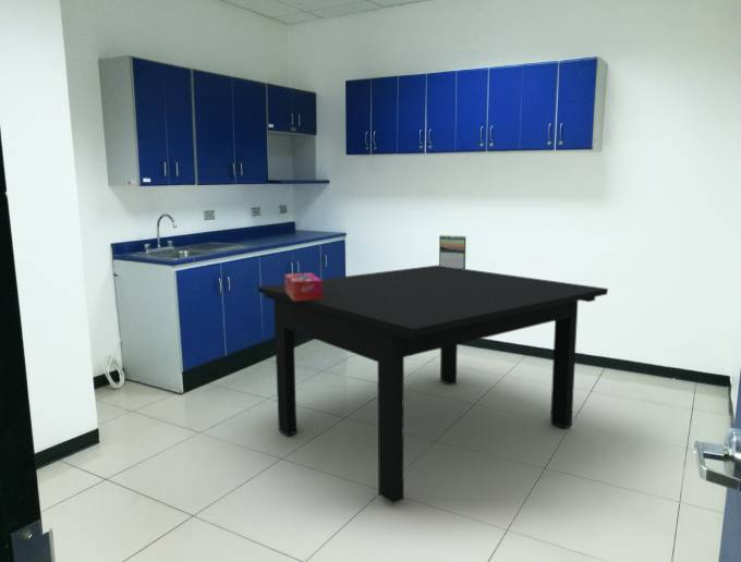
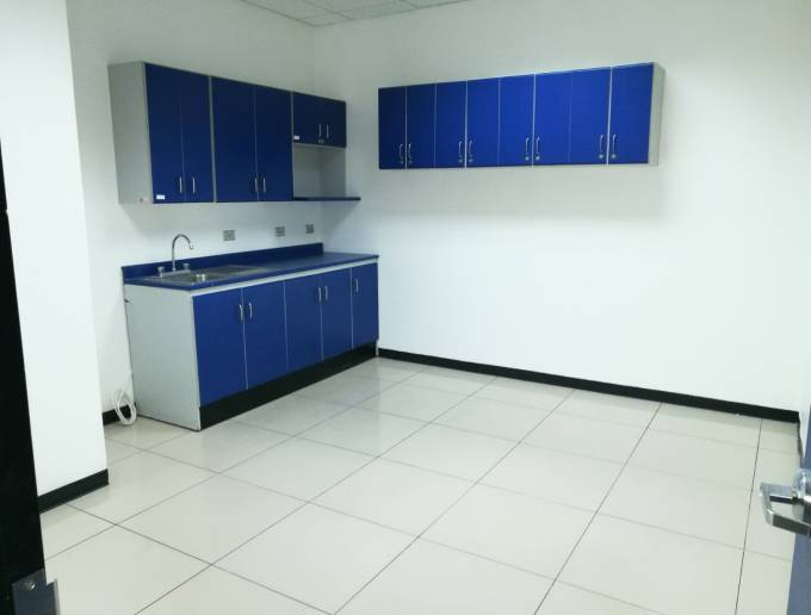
- dining table [257,264,609,505]
- tissue box [283,272,323,301]
- calendar [438,234,467,269]
